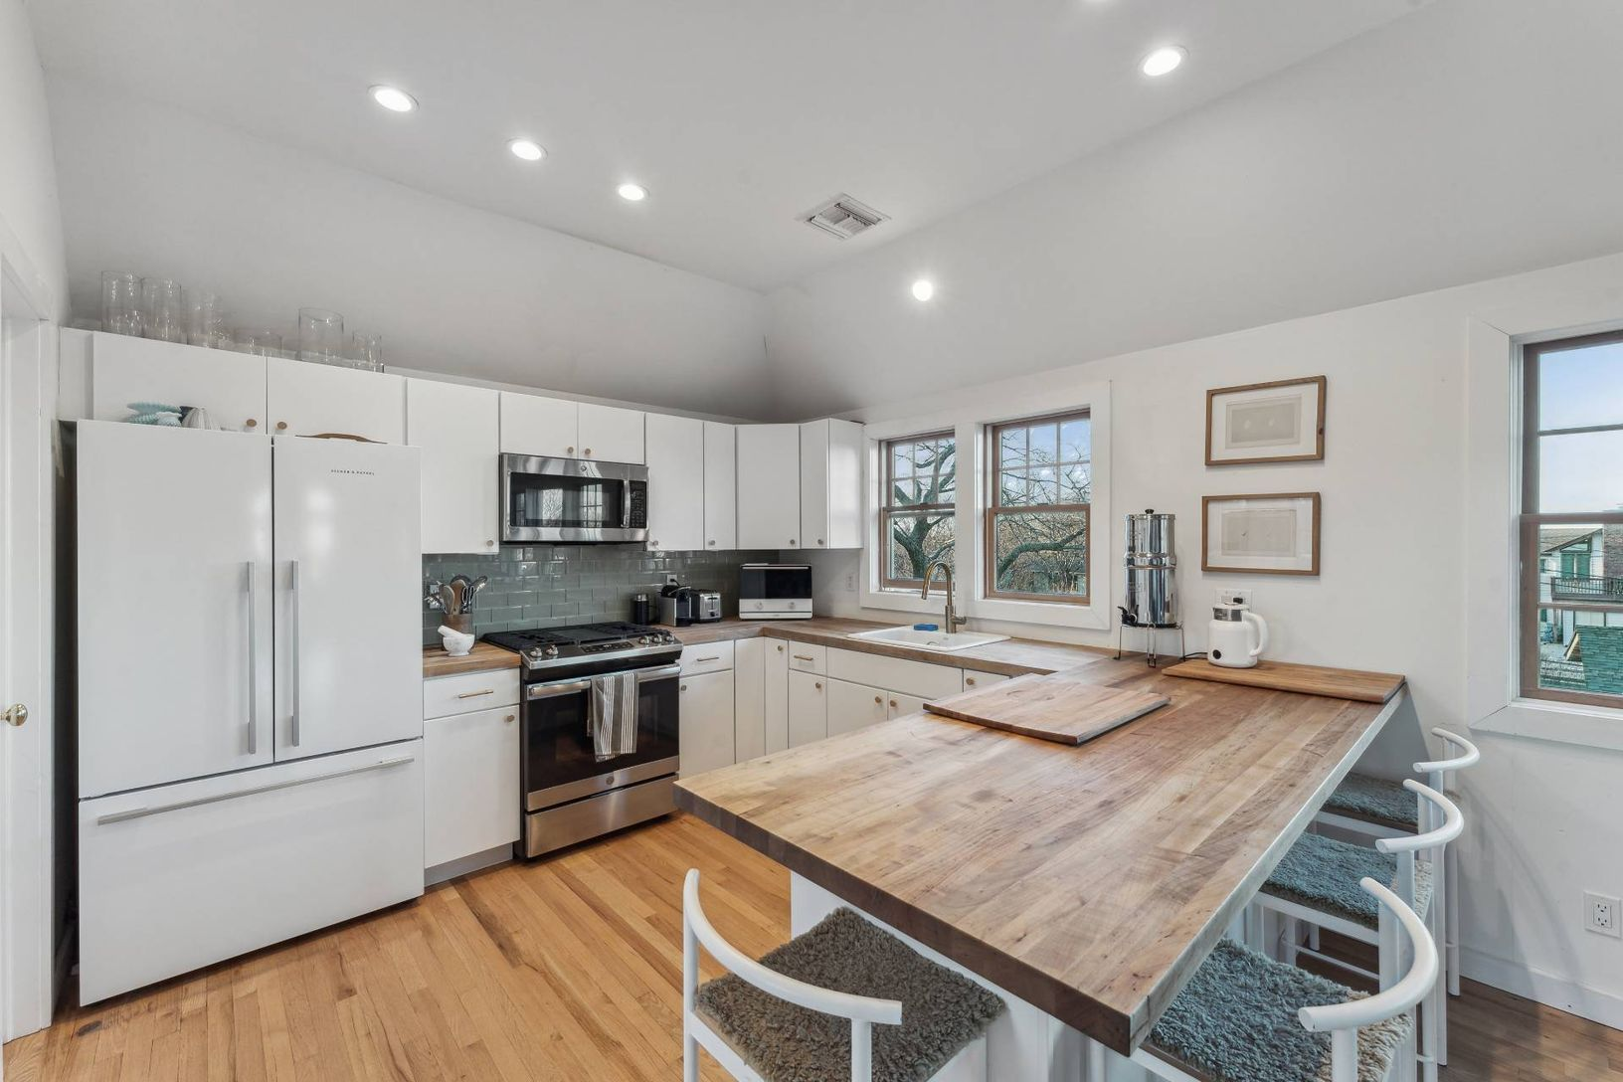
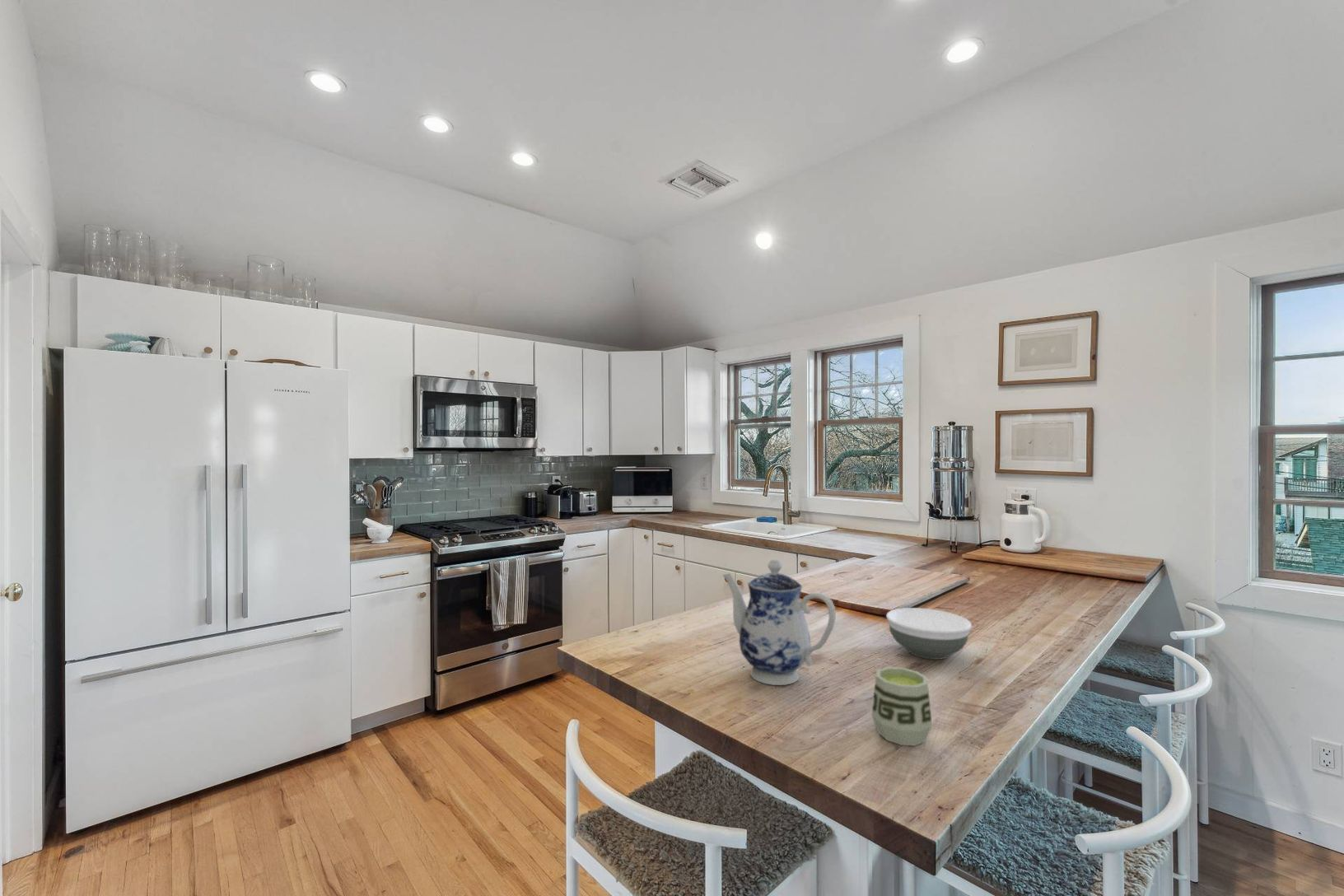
+ cup [870,666,932,747]
+ bowl [885,607,973,660]
+ teapot [721,558,837,686]
